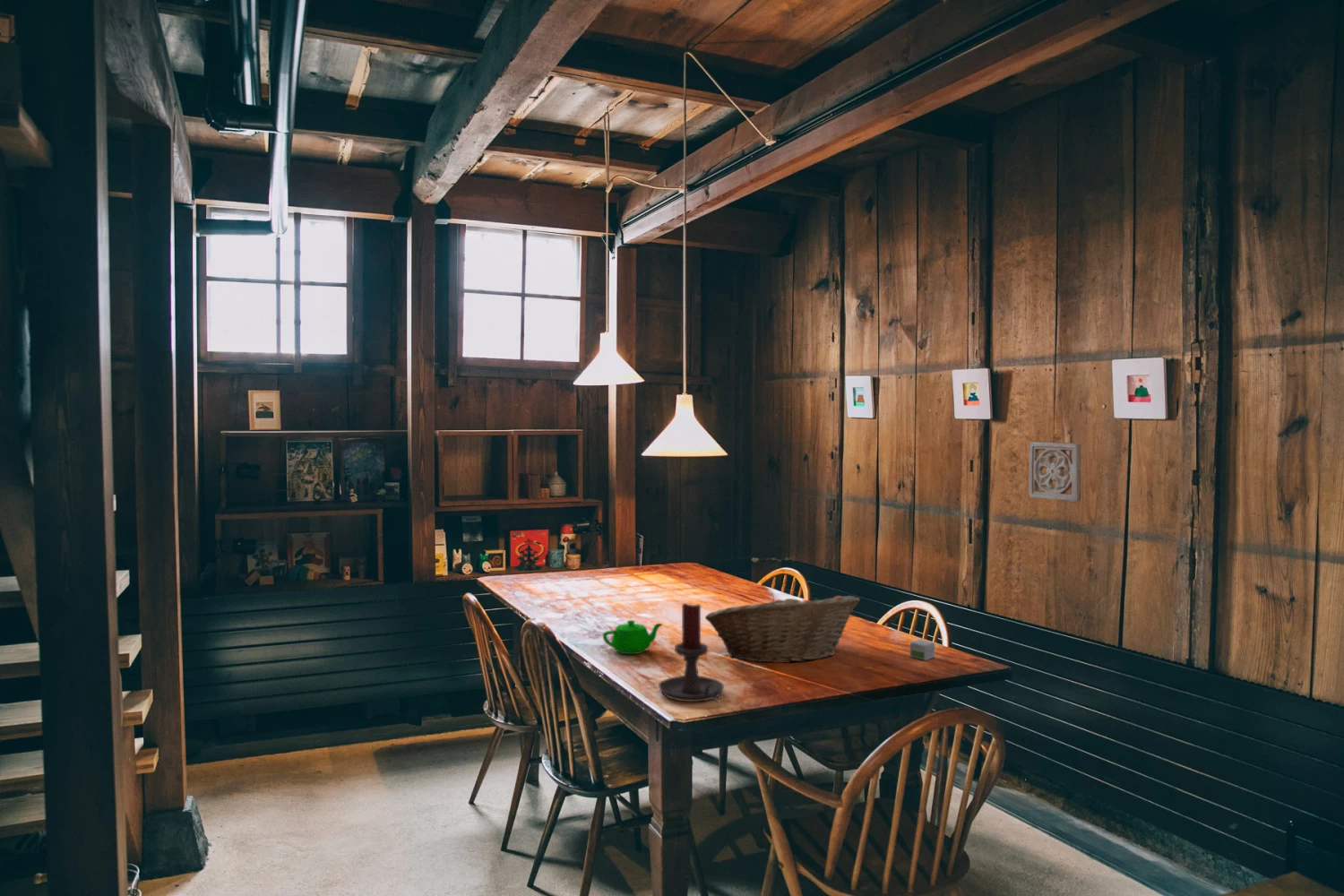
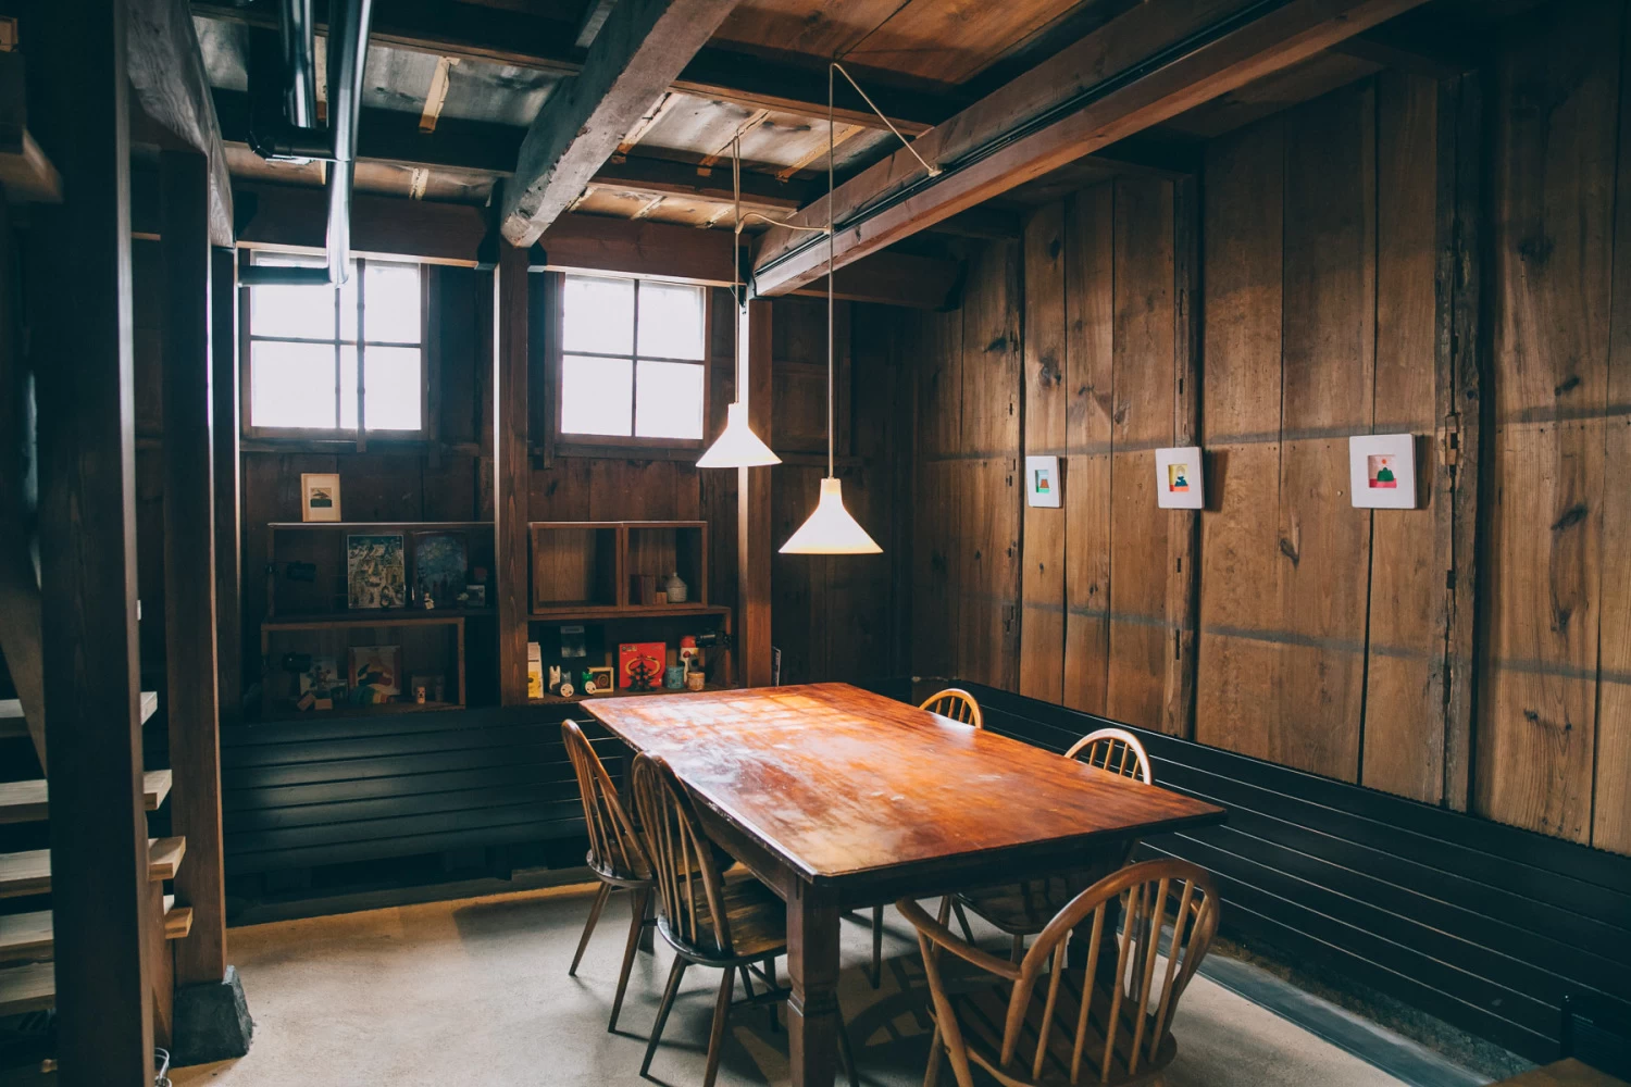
- wall ornament [1028,441,1082,504]
- teapot [602,619,663,655]
- candle holder [658,601,725,702]
- small box [909,639,935,661]
- fruit basket [704,592,861,664]
